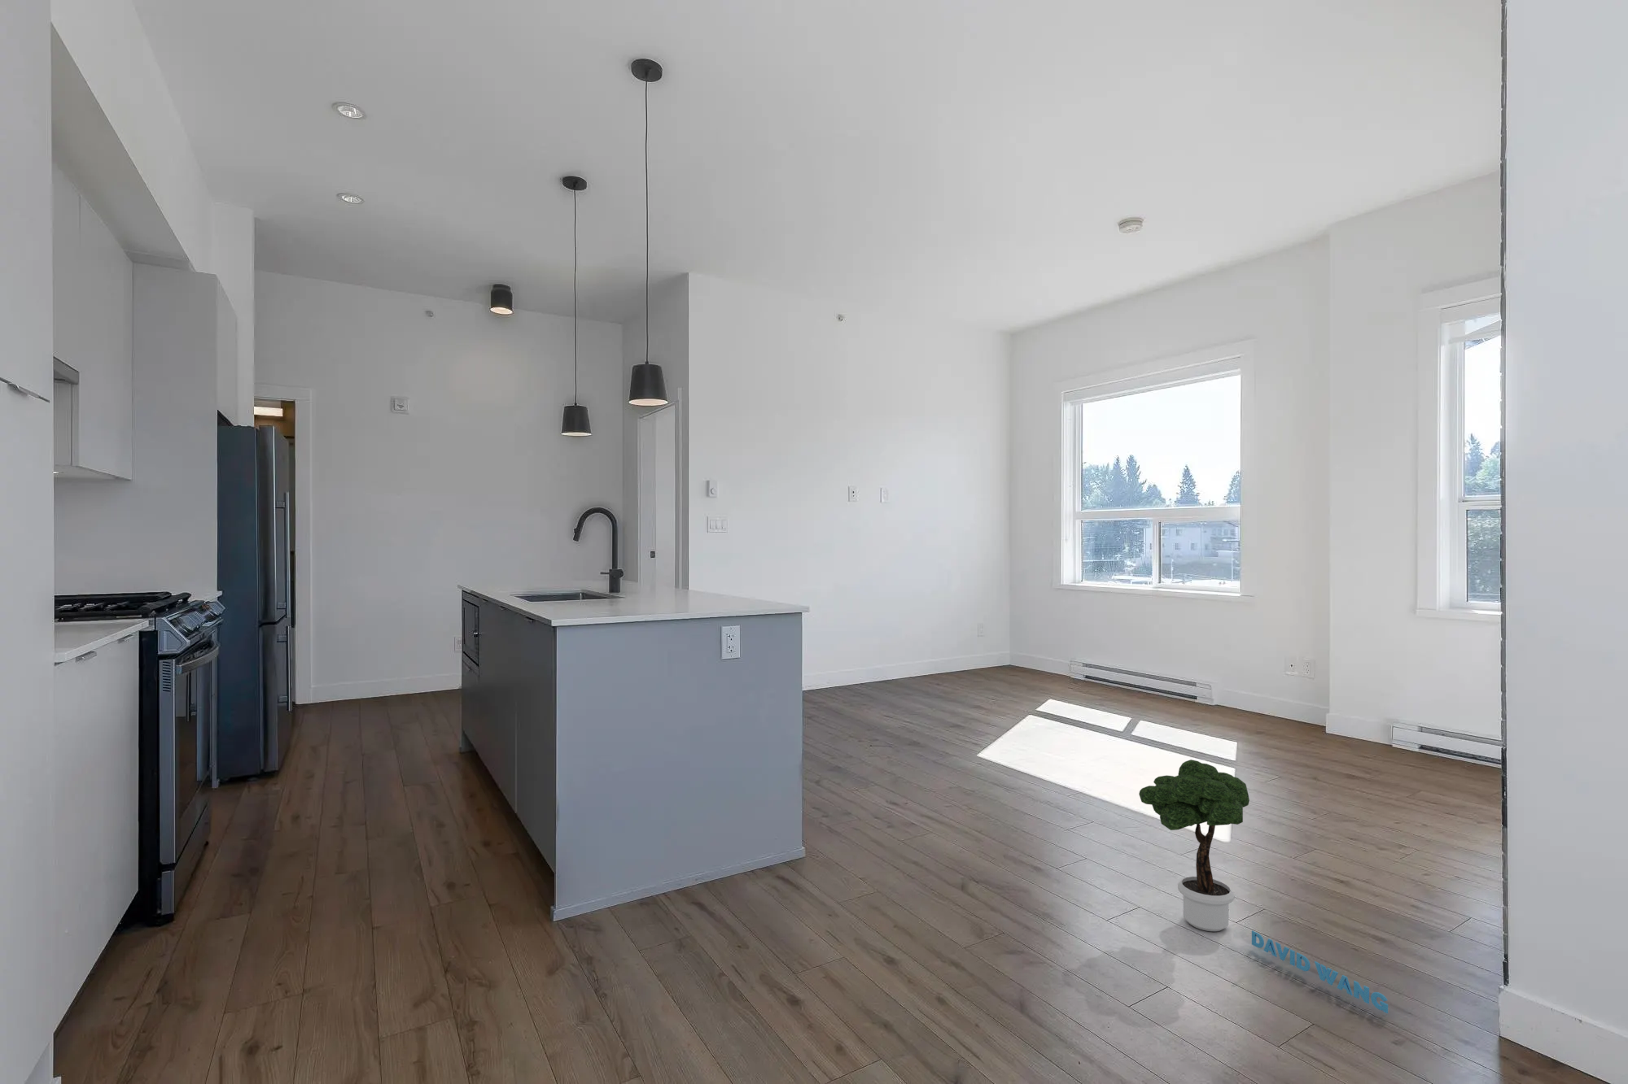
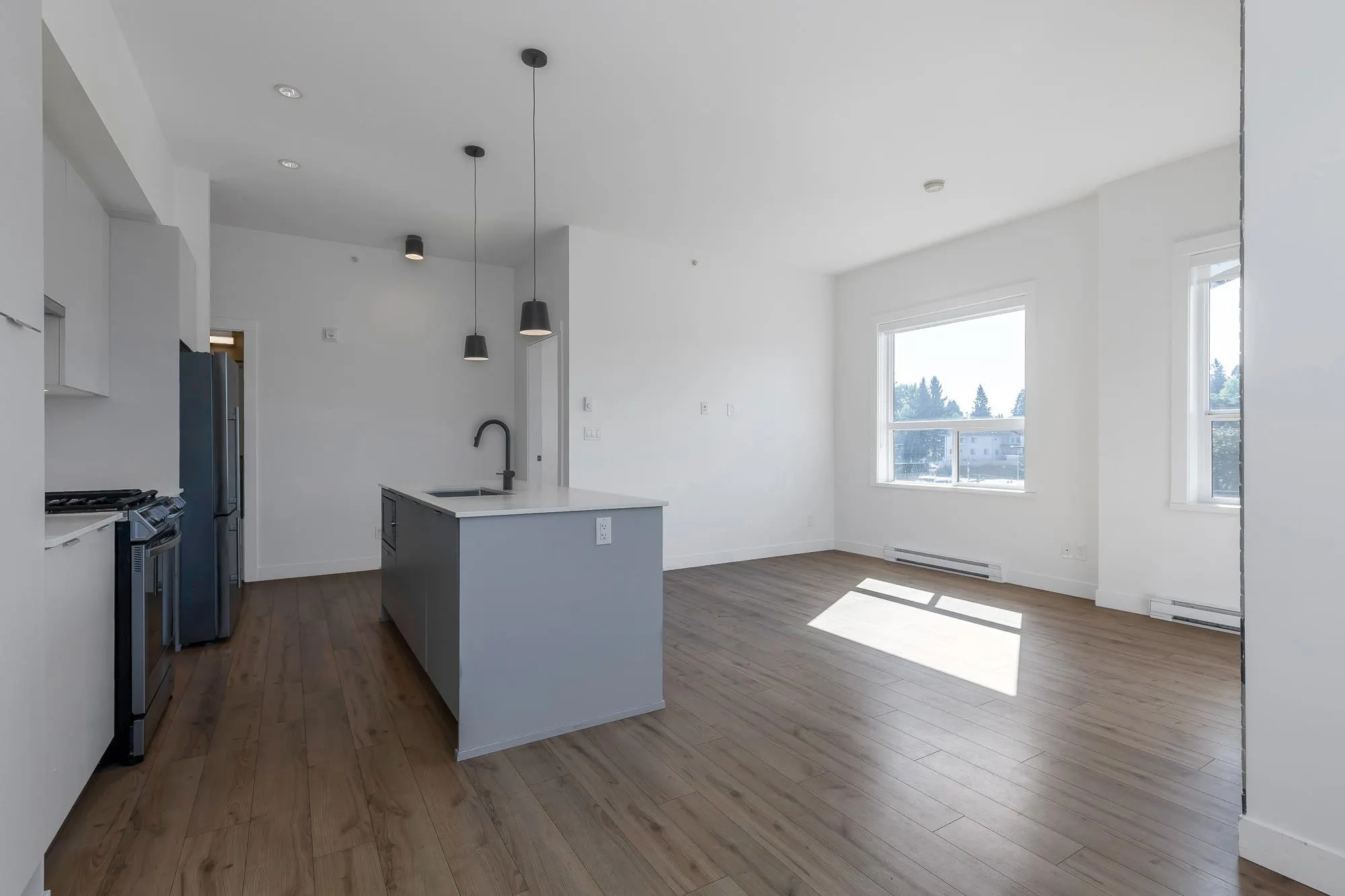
- potted tree [1138,759,1388,1014]
